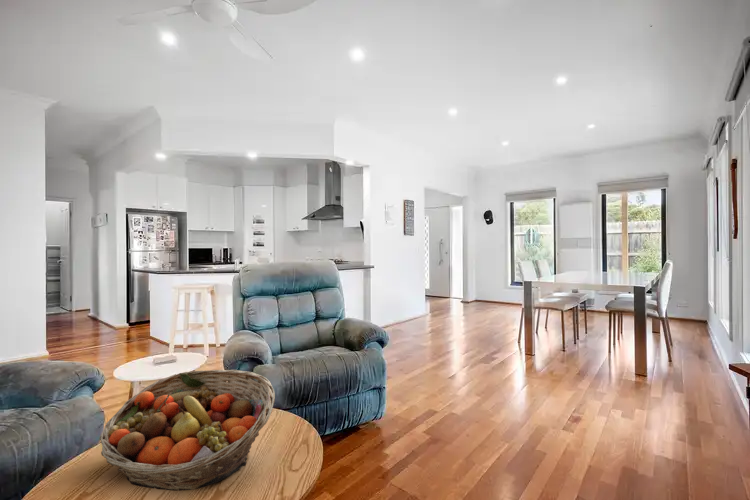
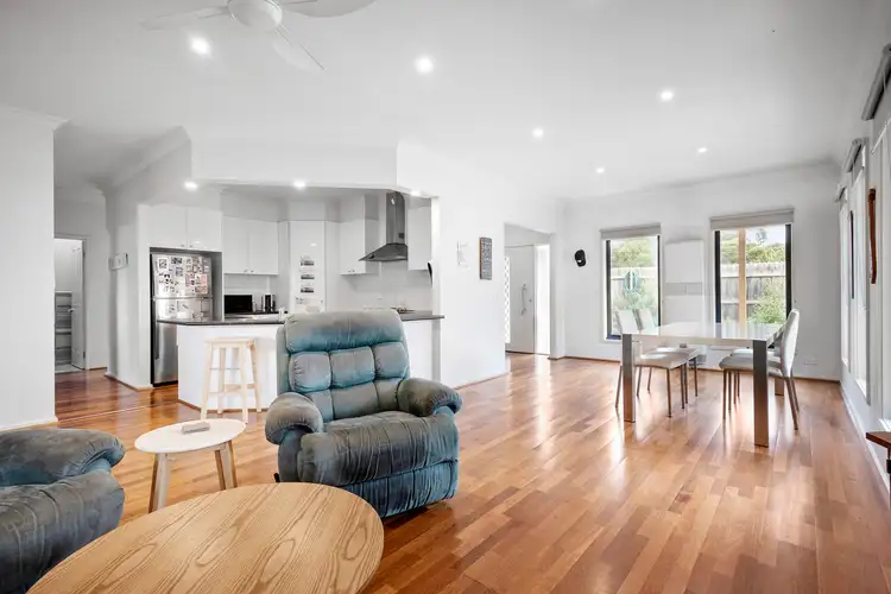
- fruit basket [99,368,276,492]
